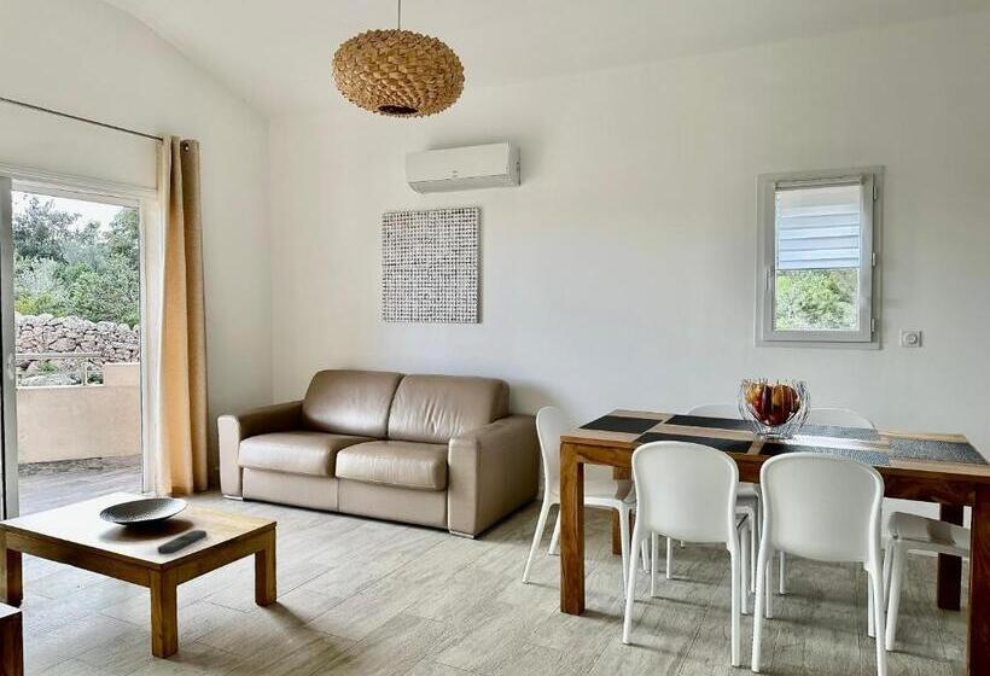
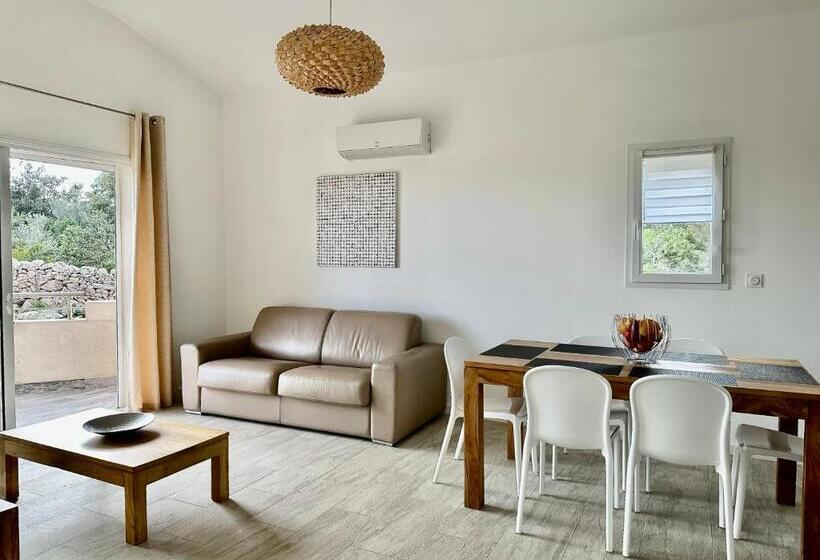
- remote control [157,529,208,554]
